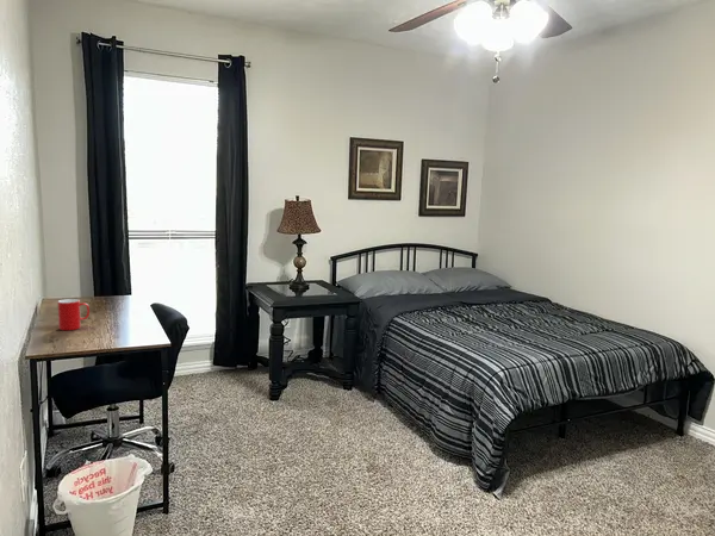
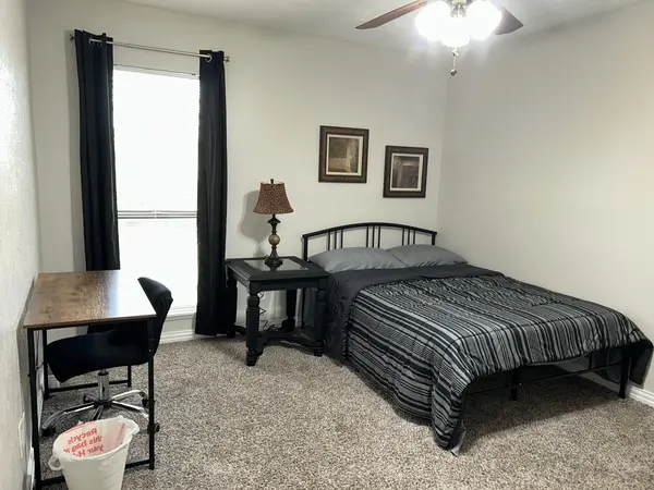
- cup [56,298,91,331]
